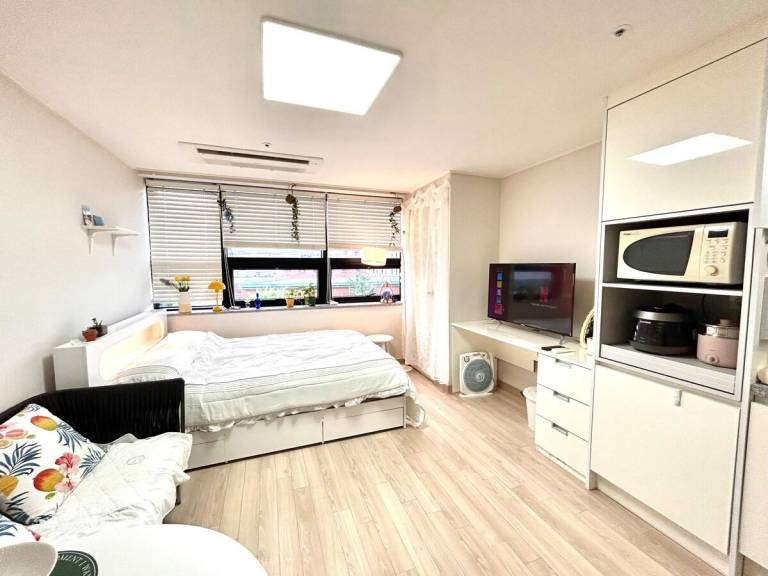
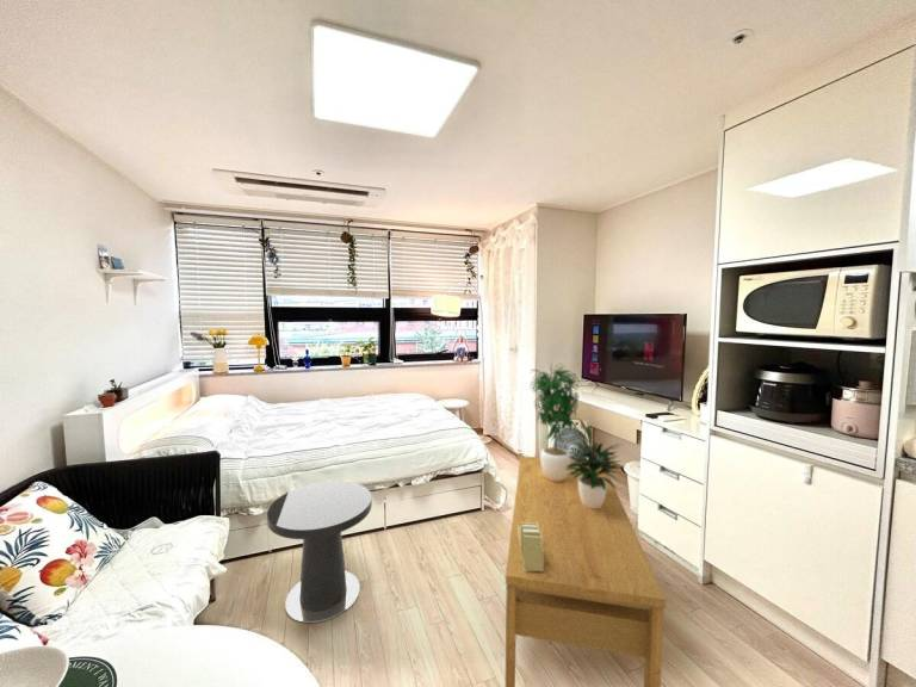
+ coffee table [505,454,667,687]
+ books [518,522,543,570]
+ side table [266,479,373,624]
+ potted plant [528,361,624,508]
